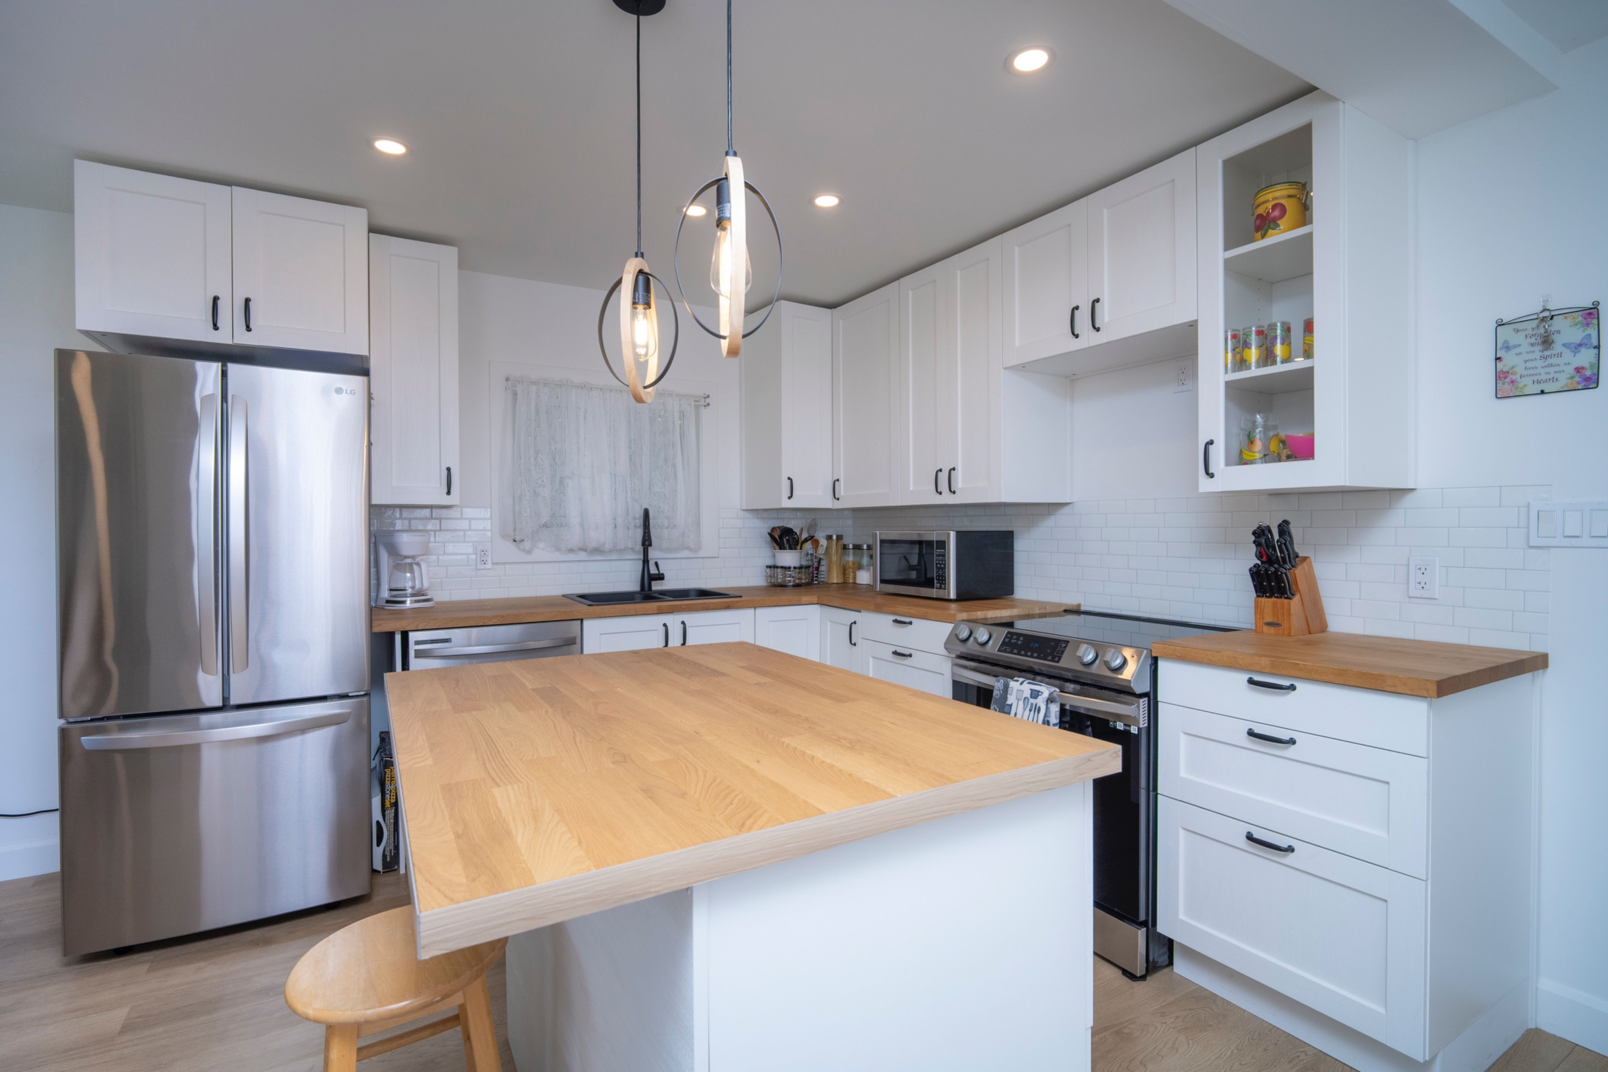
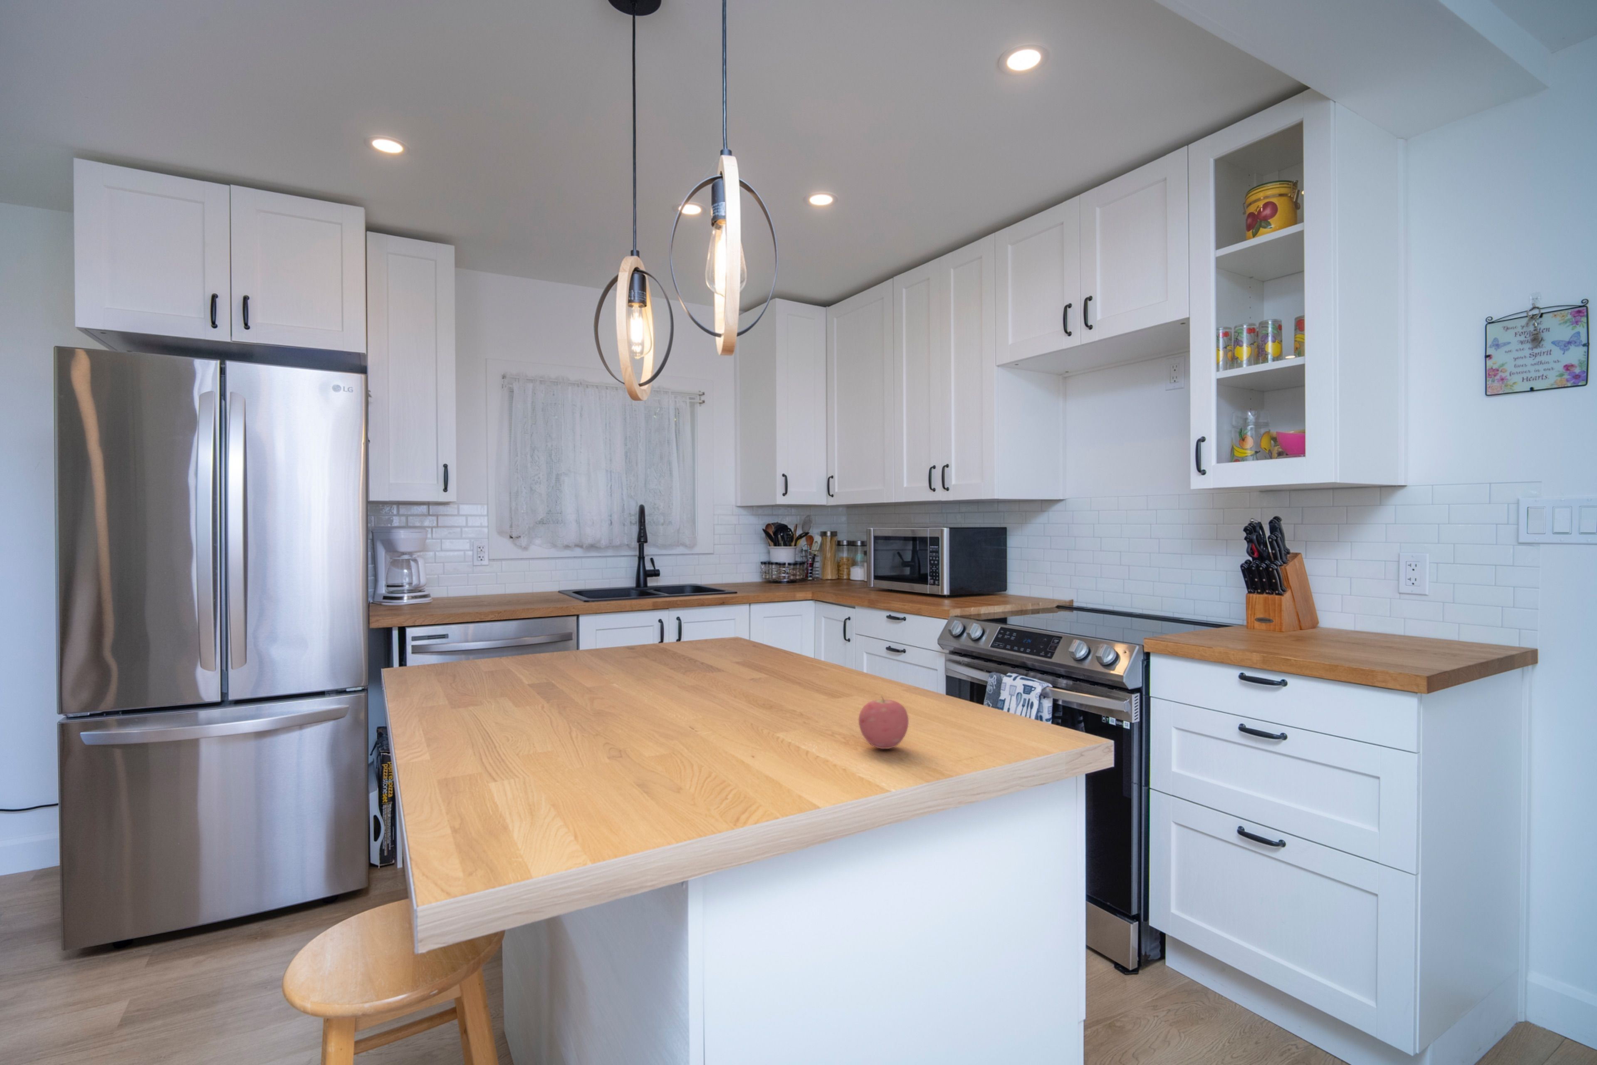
+ apple [858,695,909,749]
